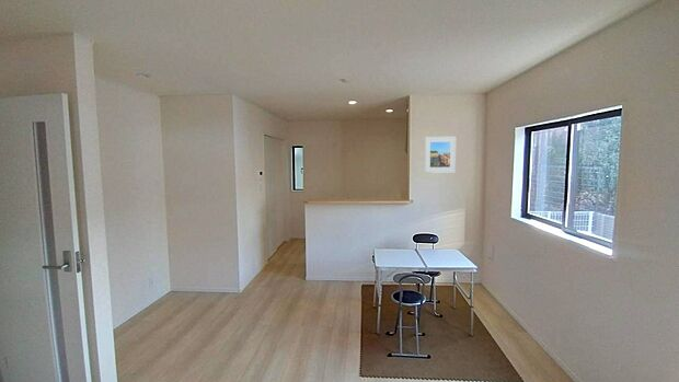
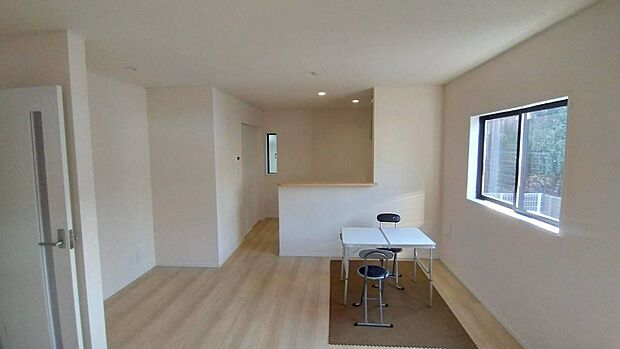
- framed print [424,136,457,174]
